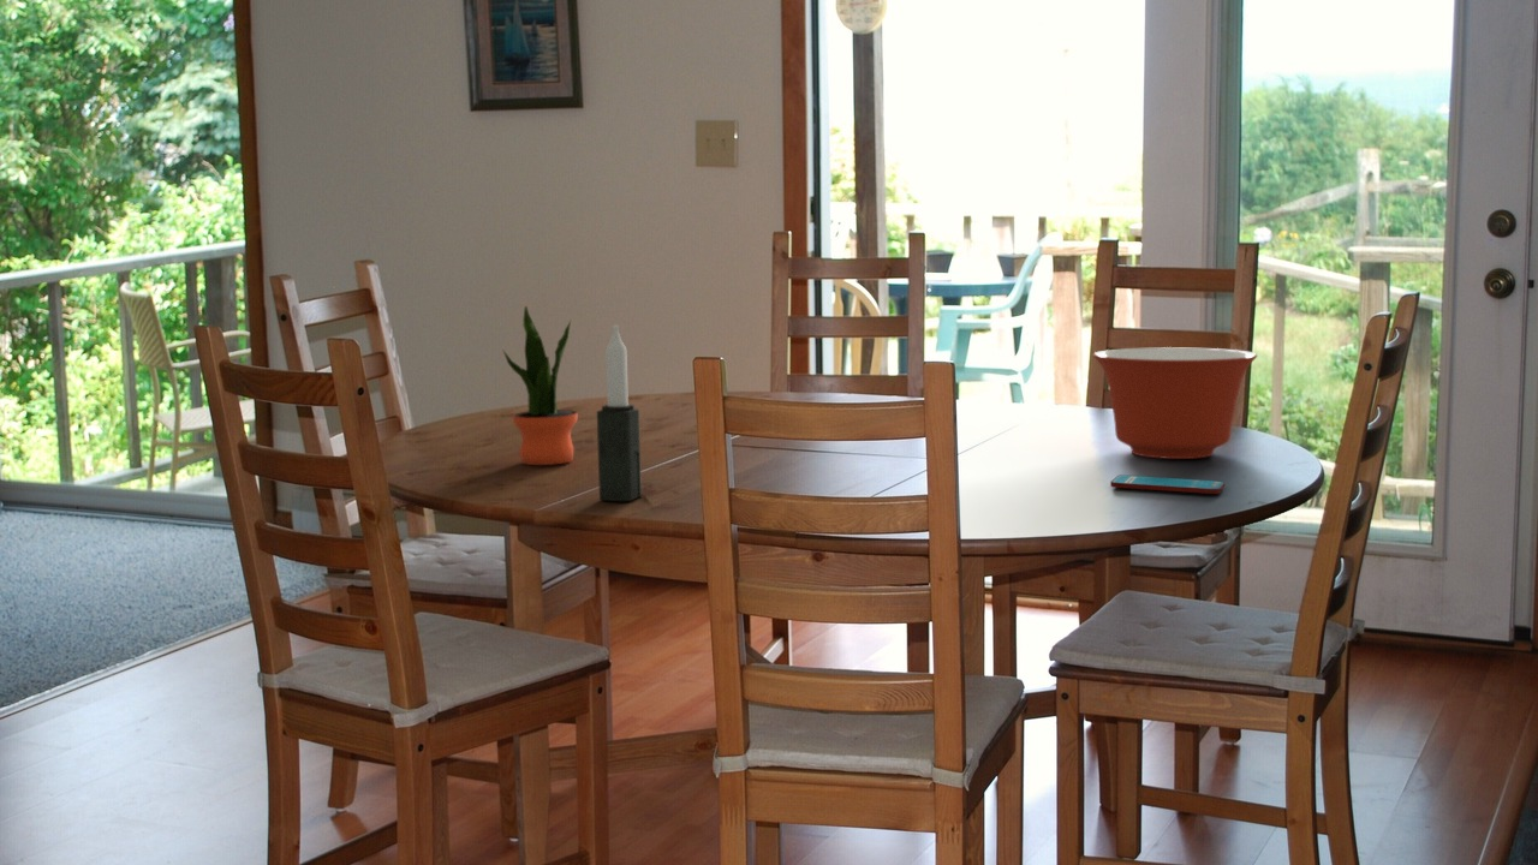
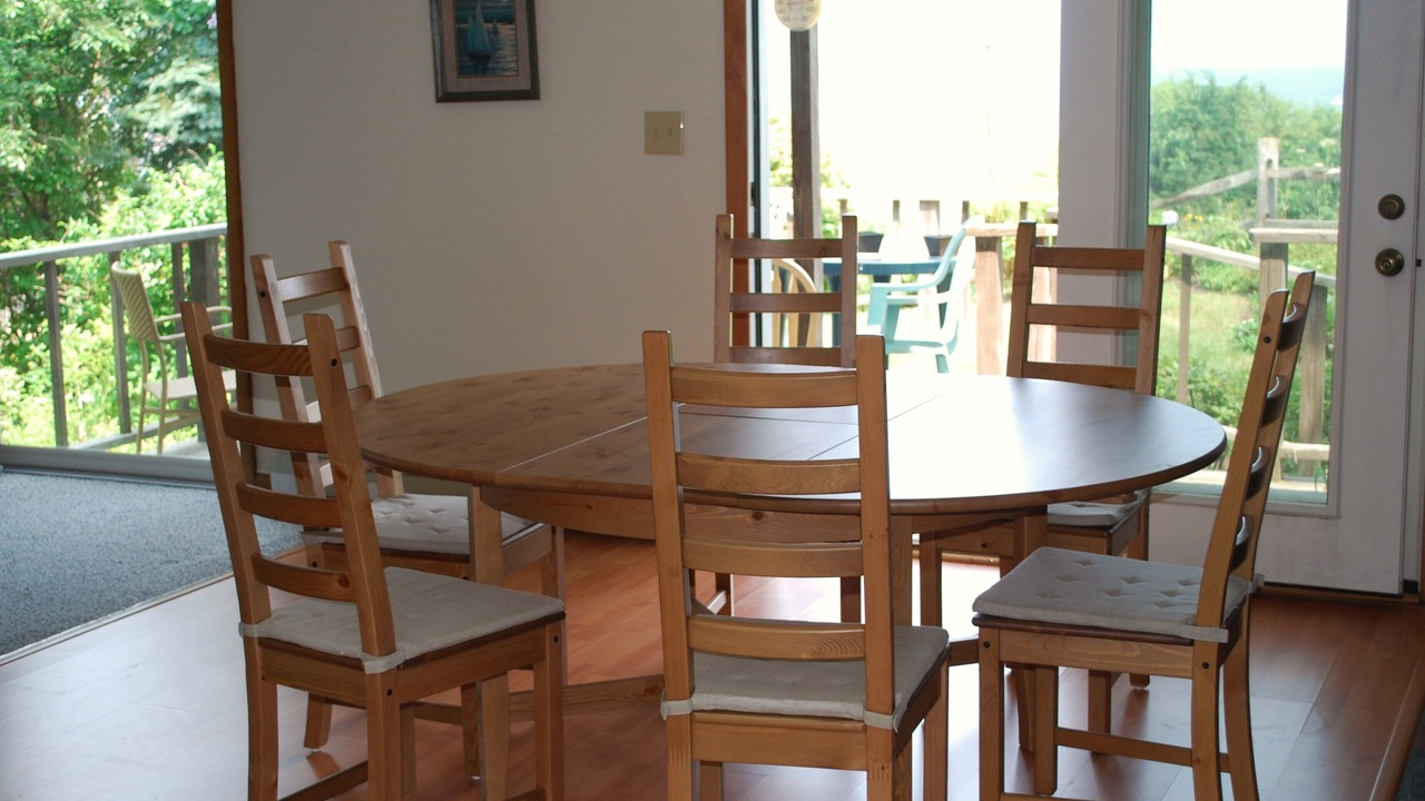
- mixing bowl [1092,346,1259,460]
- smartphone [1109,473,1226,495]
- candle [596,323,643,502]
- potted plant [502,305,579,466]
